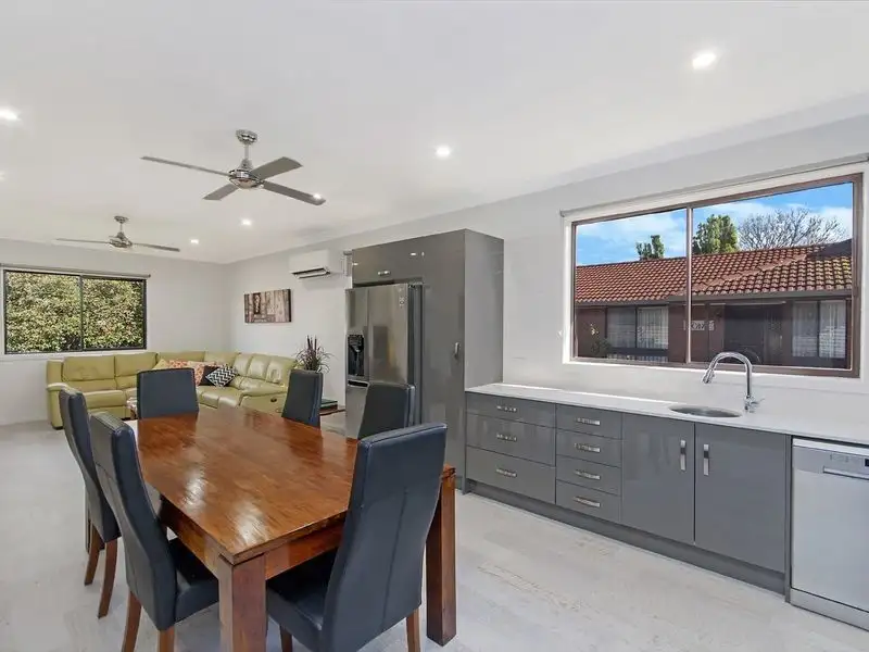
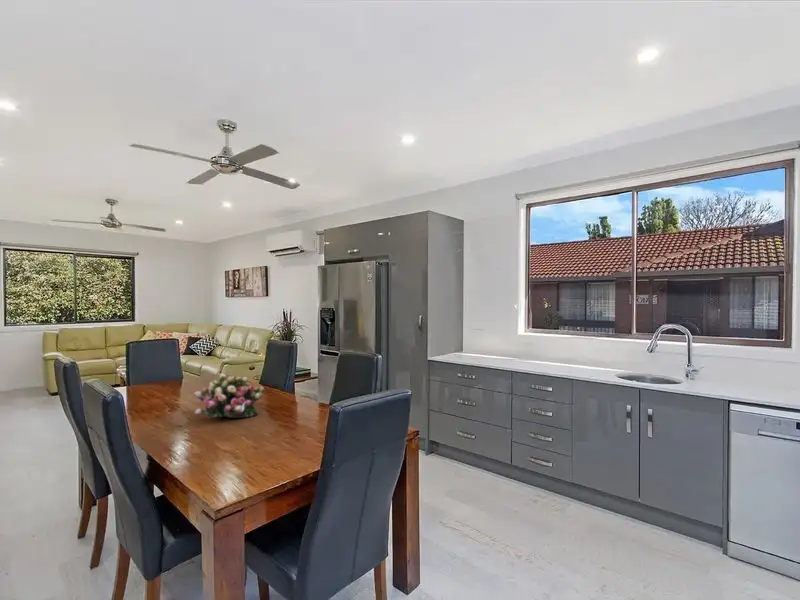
+ flower arrangement [193,372,266,419]
